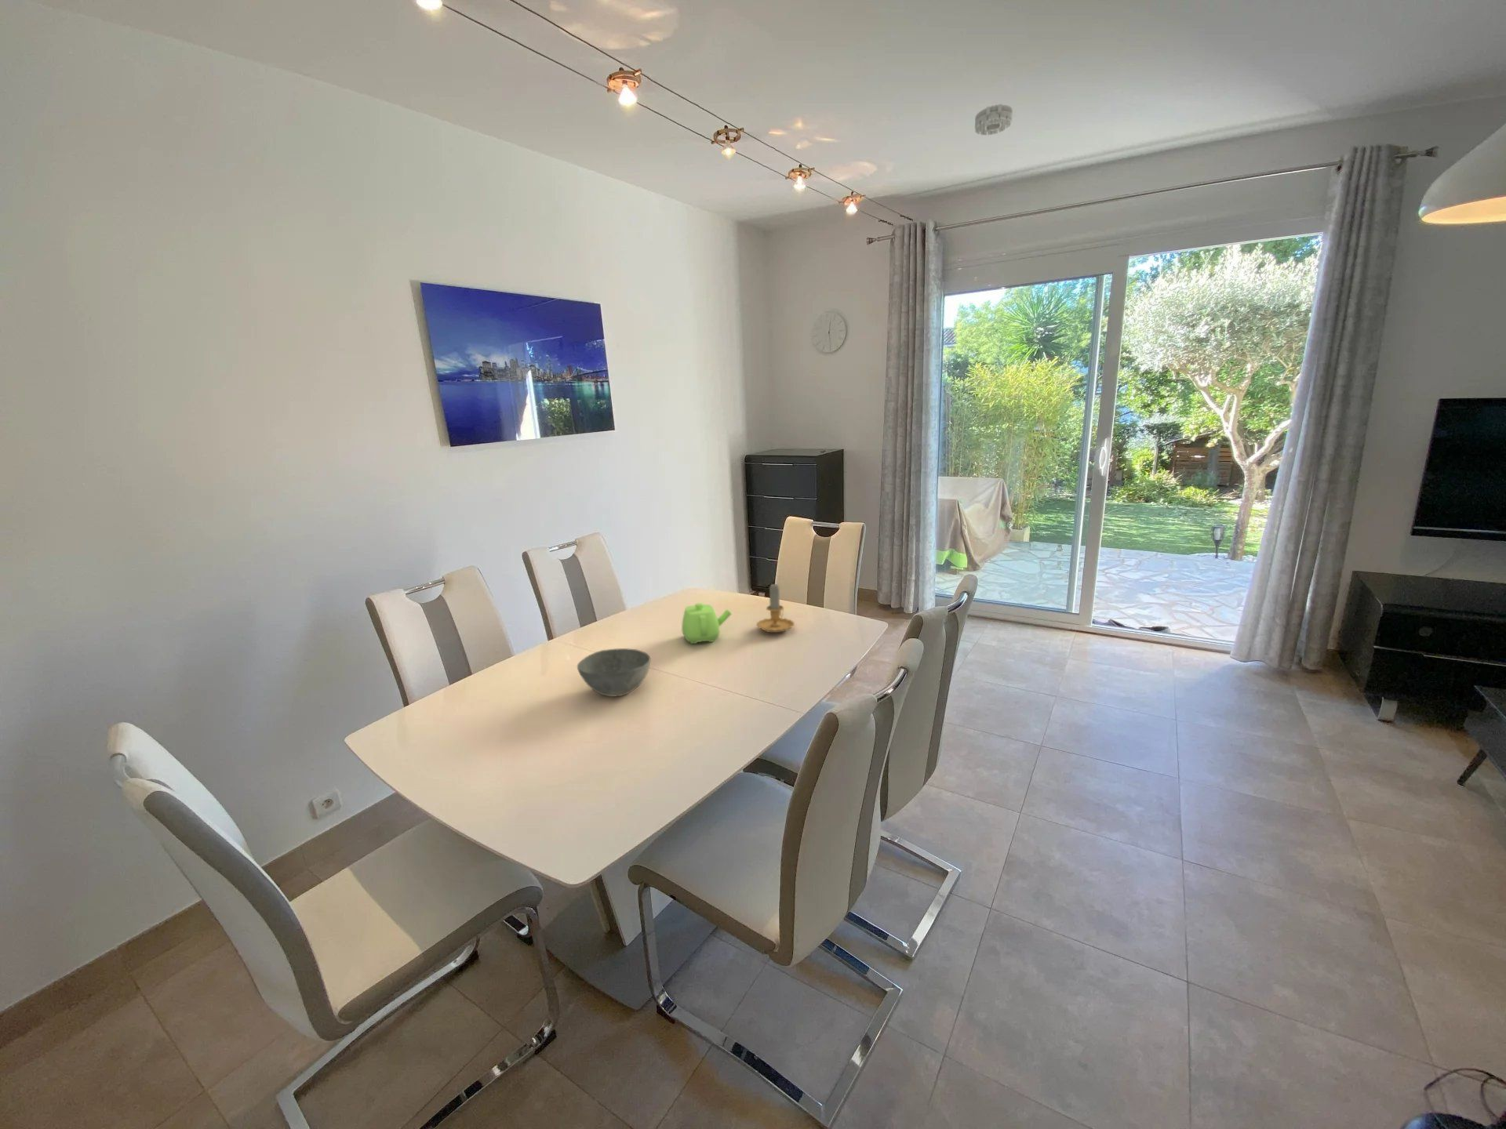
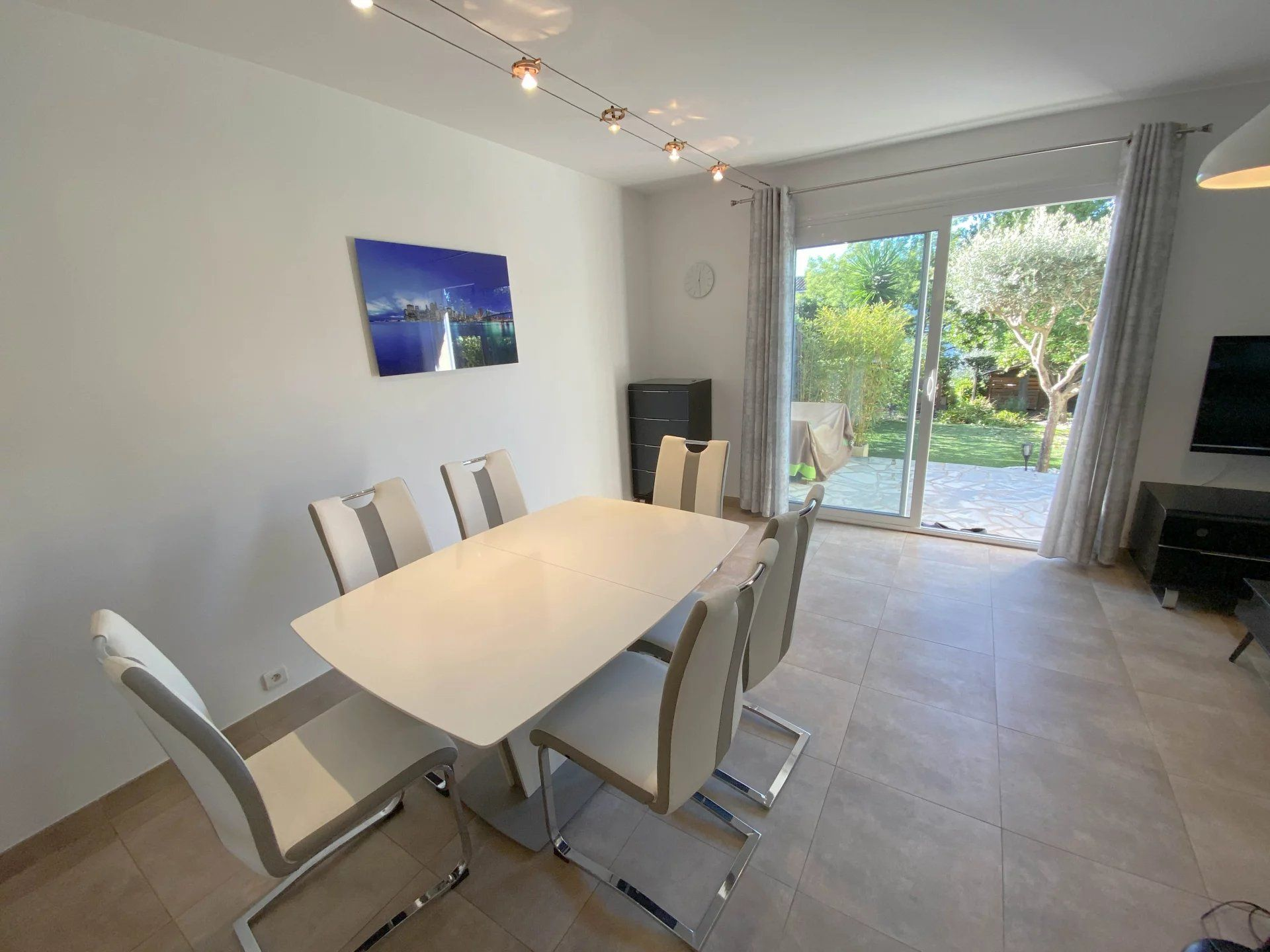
- candle [757,581,796,633]
- teapot [681,602,733,644]
- bowl [576,648,651,697]
- smoke detector [975,103,1014,136]
